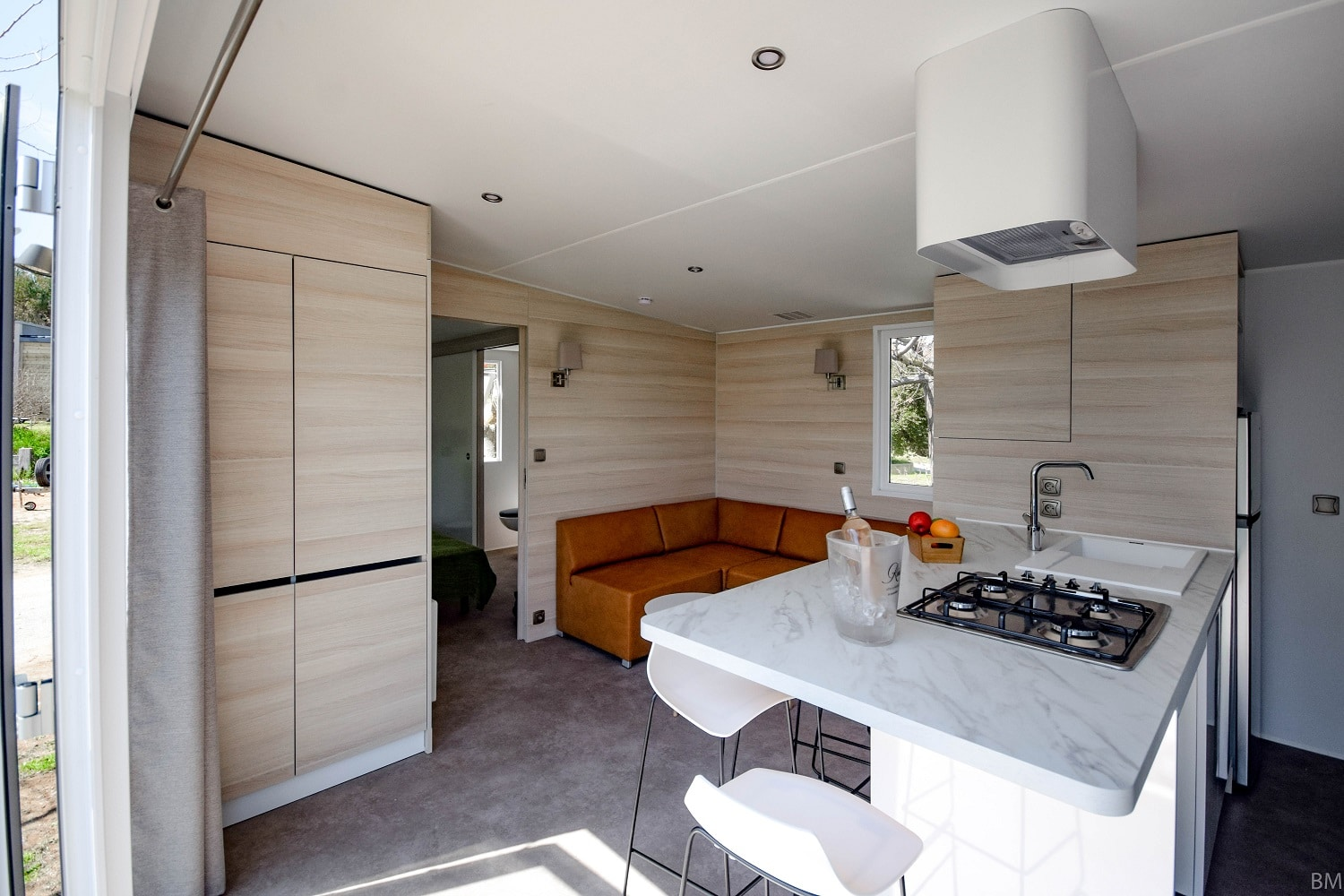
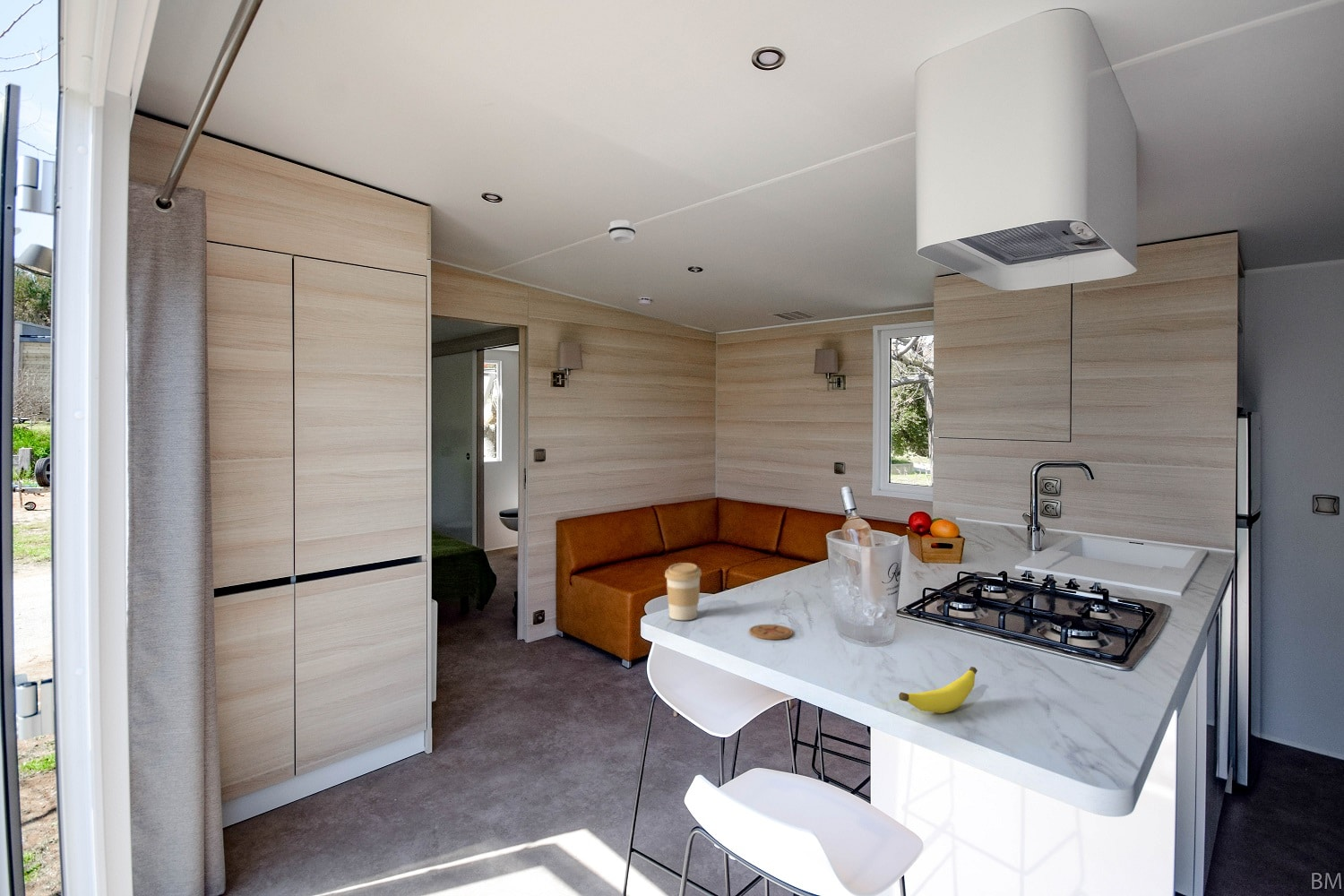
+ banana [898,666,978,714]
+ smoke detector [607,219,637,244]
+ coffee cup [664,562,702,621]
+ coaster [748,624,794,641]
